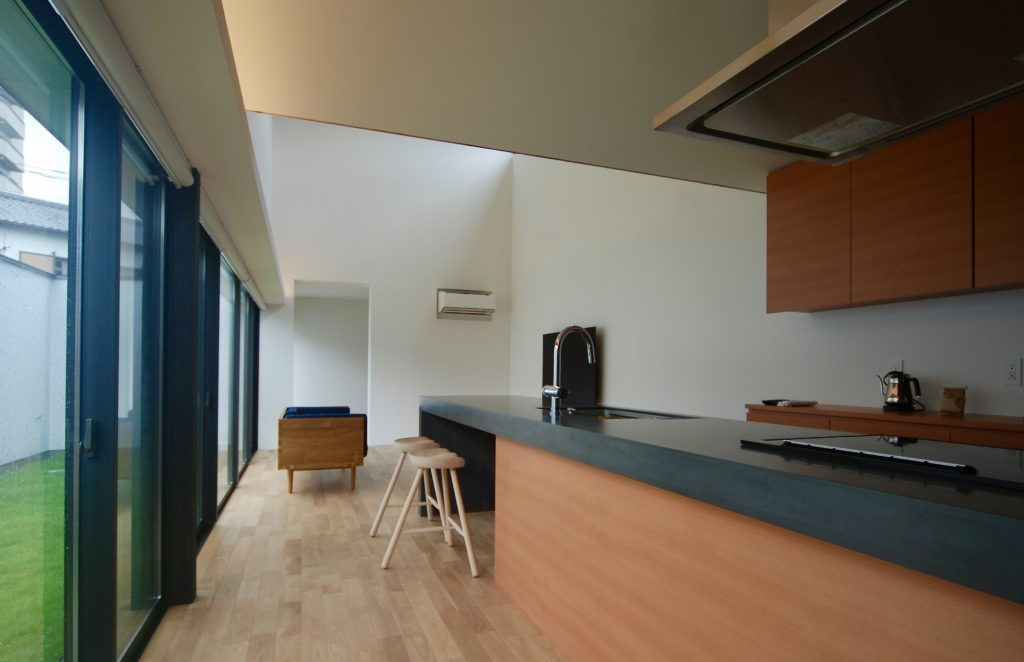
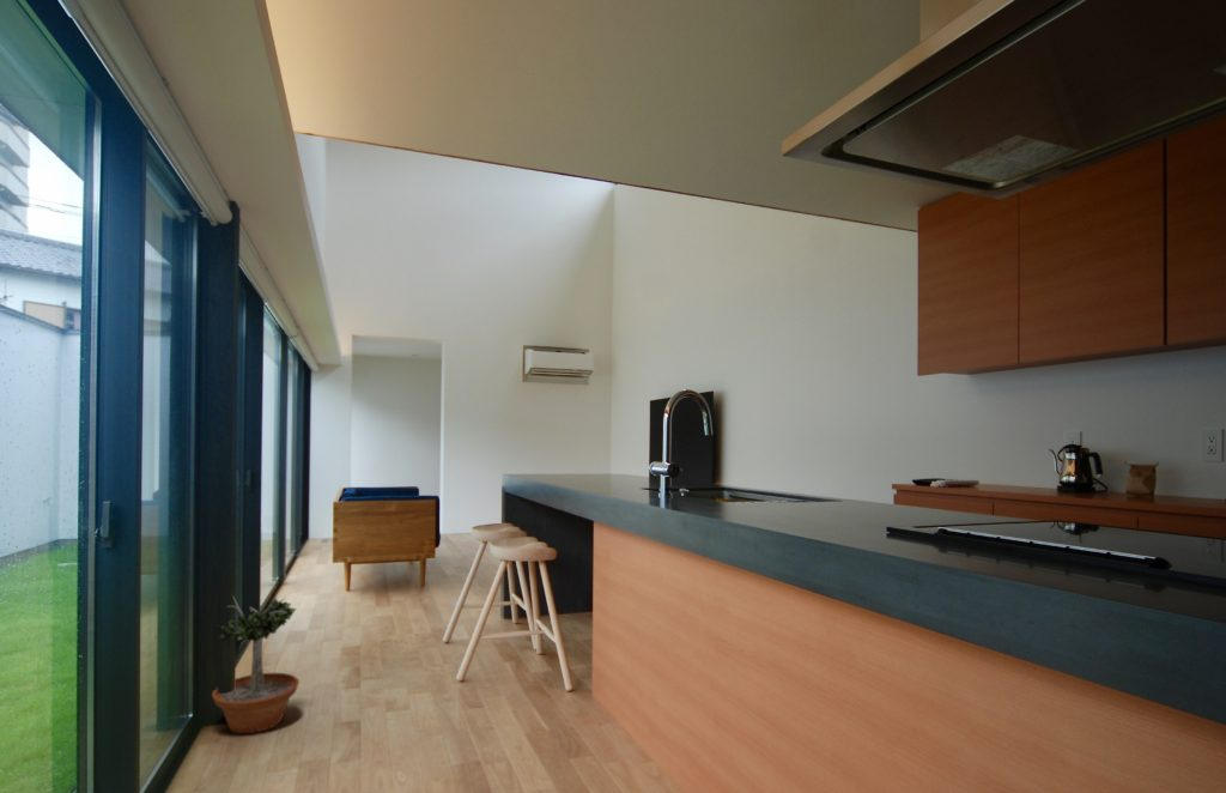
+ potted tree [211,595,301,734]
